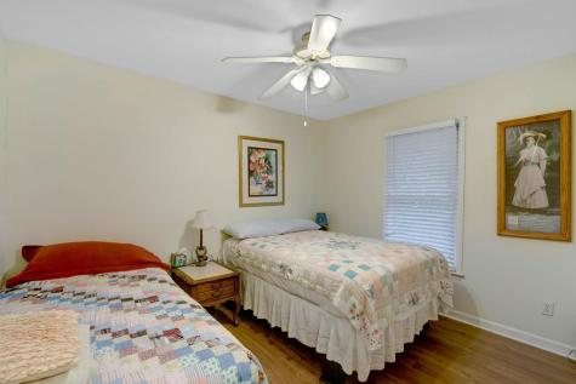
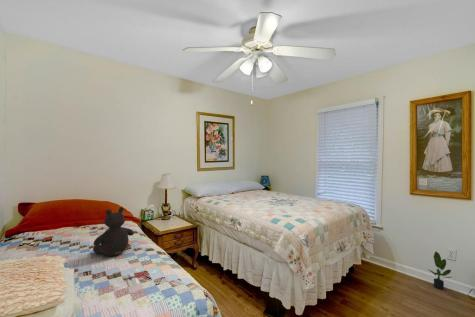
+ teddy bear [92,206,135,257]
+ potted plant [427,250,453,290]
